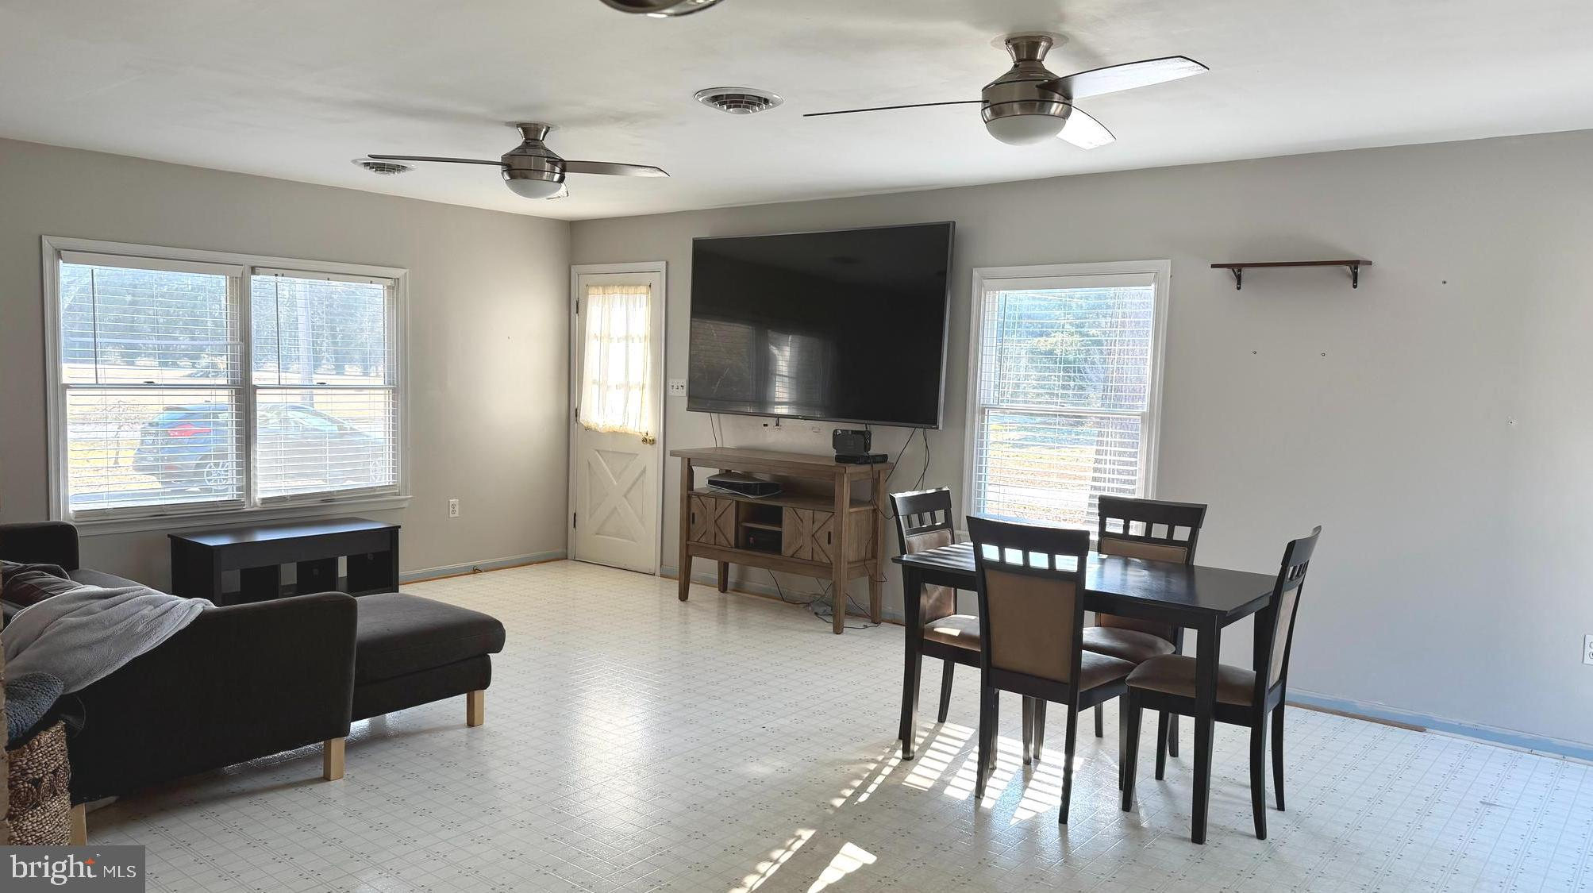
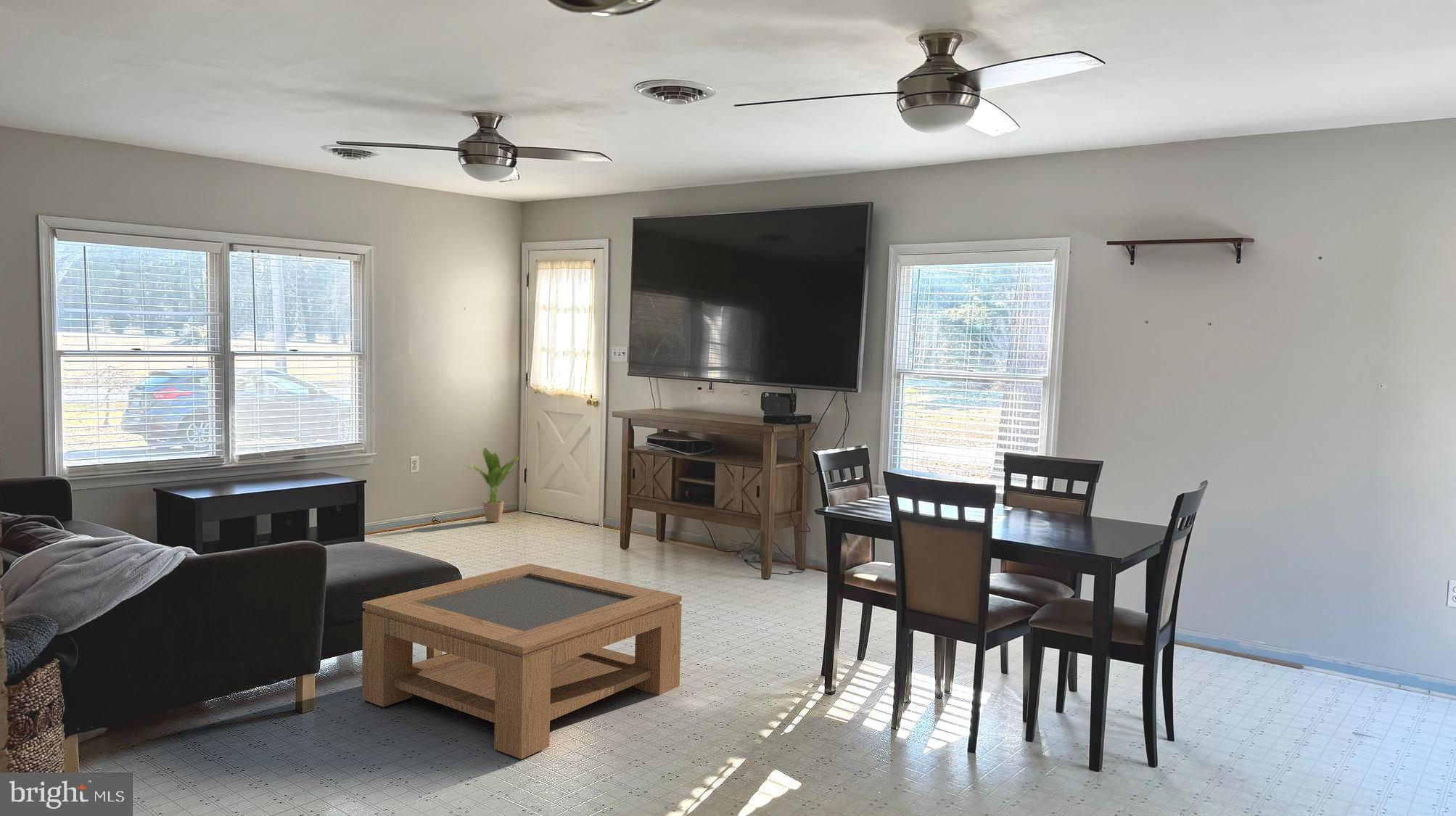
+ coffee table [361,563,683,760]
+ potted plant [462,447,520,523]
